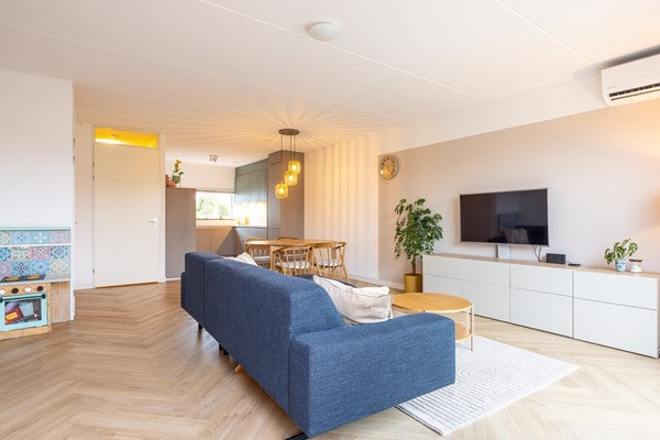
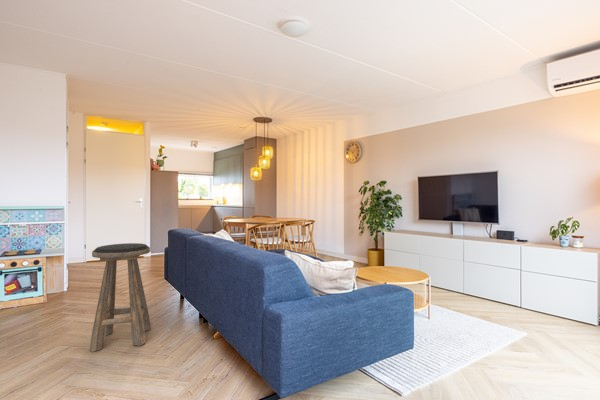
+ stool [89,242,152,353]
